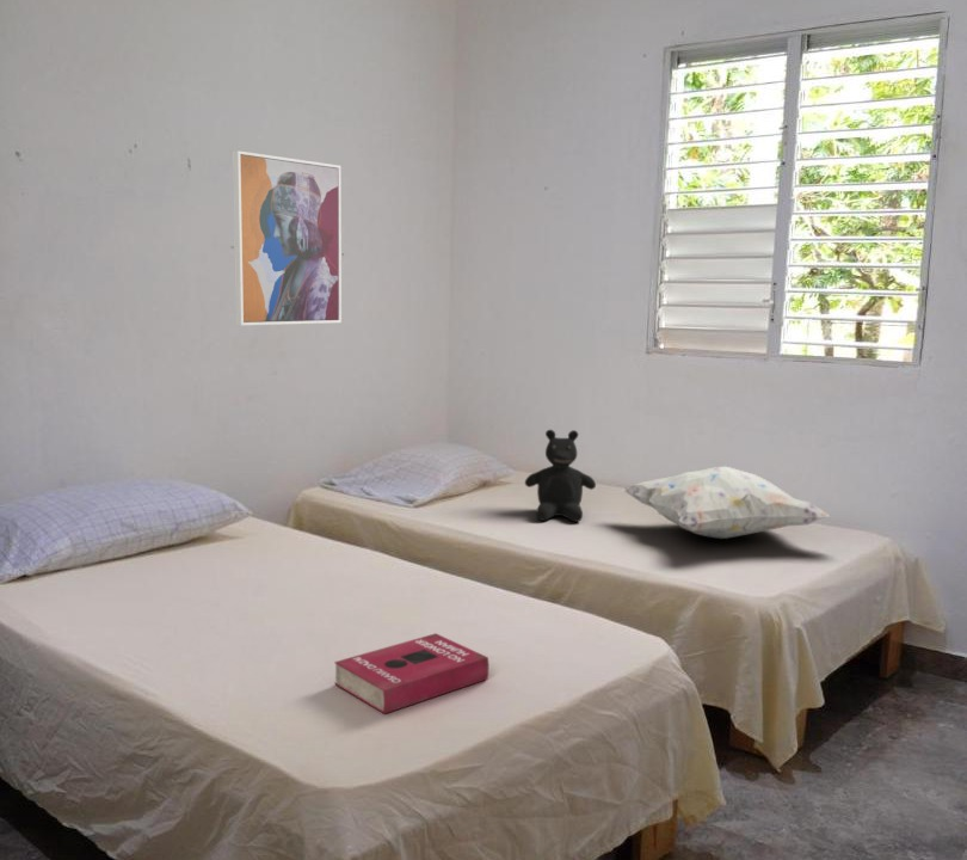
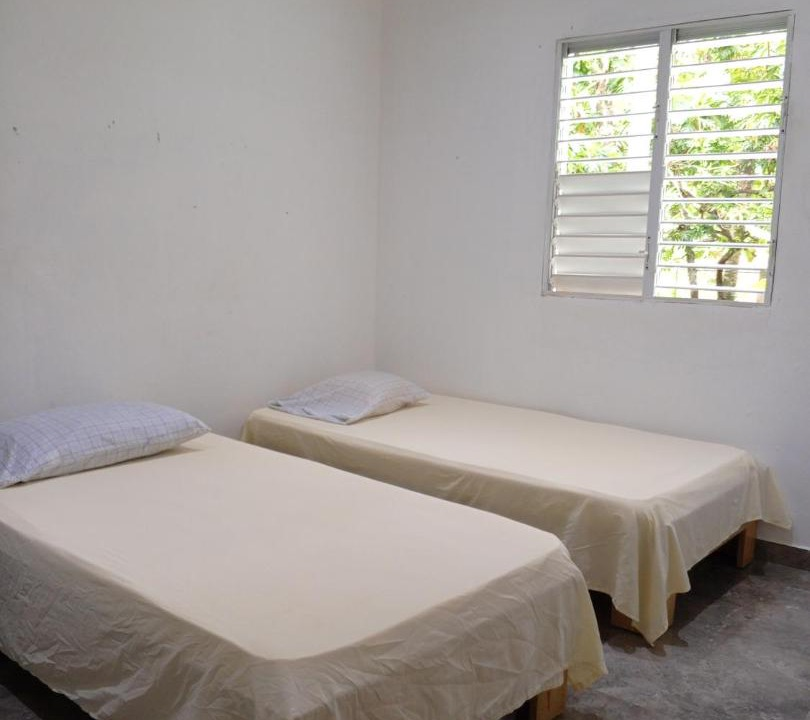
- book [333,632,491,714]
- teddy bear [524,429,597,523]
- wall art [232,149,343,326]
- decorative pillow [622,465,831,540]
